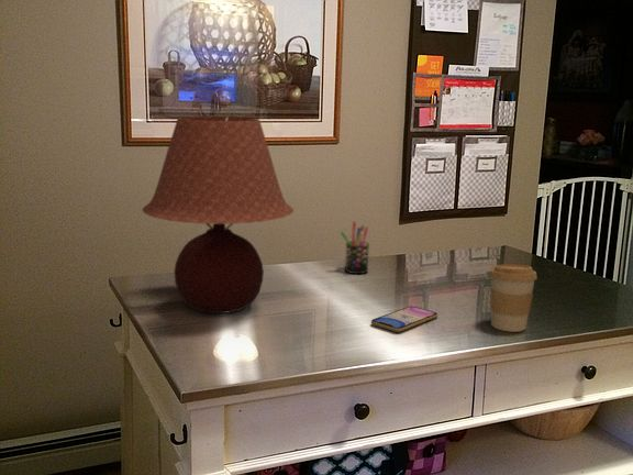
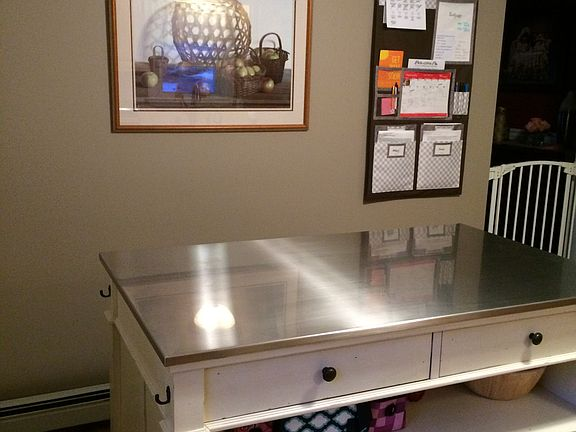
- pen holder [340,220,370,275]
- smartphone [370,306,438,333]
- coffee cup [488,264,538,333]
- table lamp [142,115,295,314]
